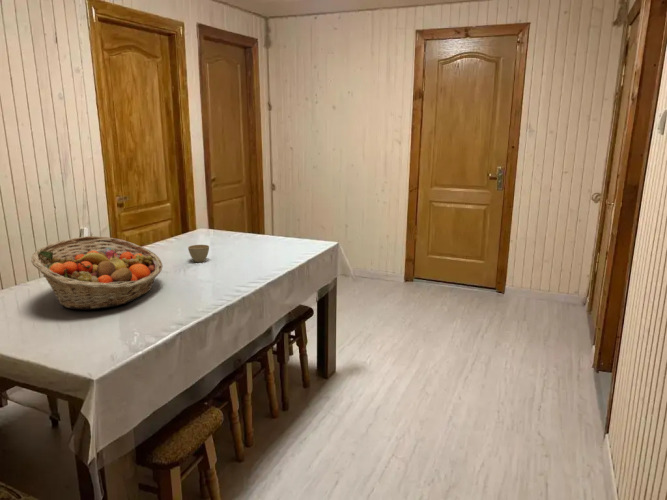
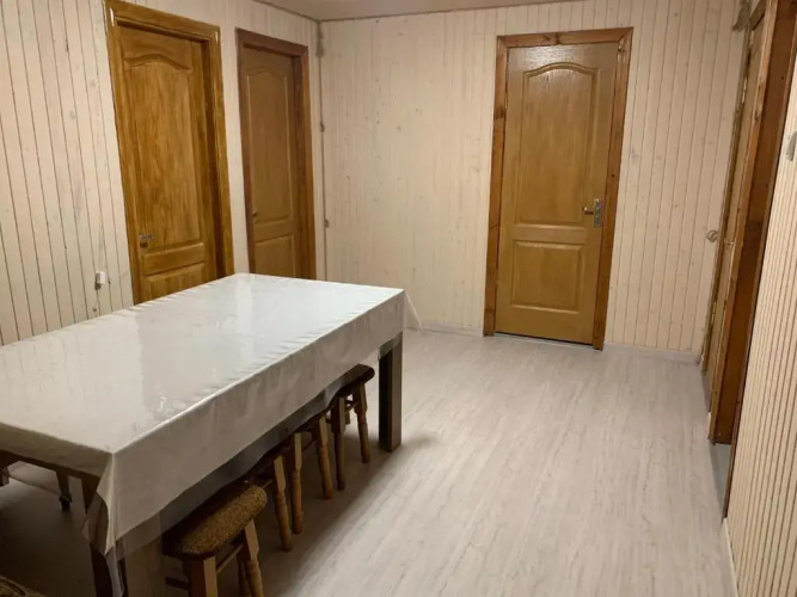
- fruit basket [30,235,164,310]
- flower pot [187,244,210,263]
